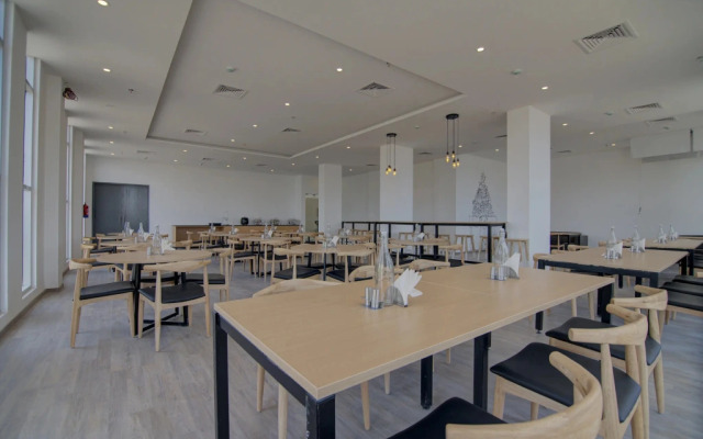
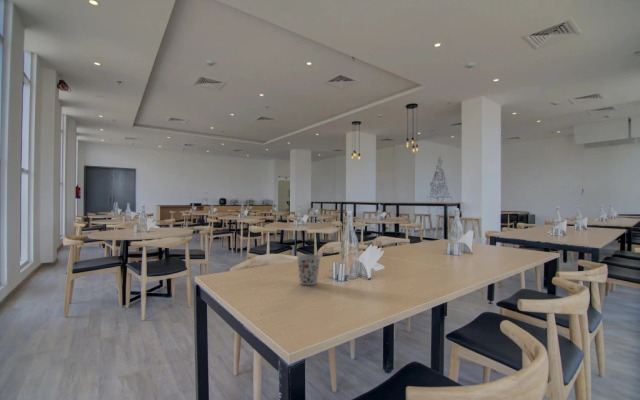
+ cup [296,253,321,286]
